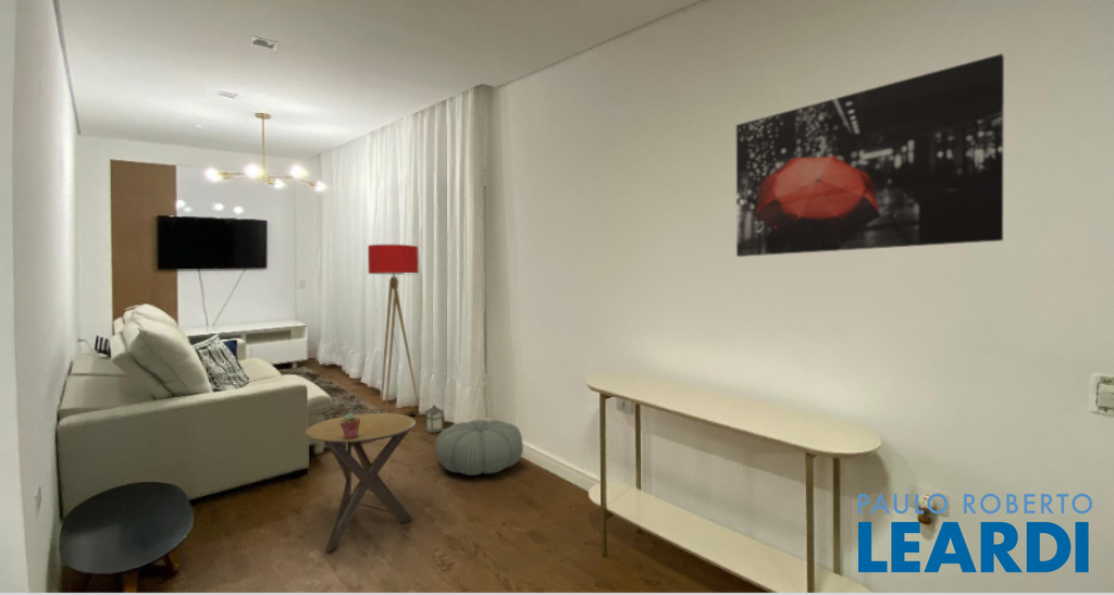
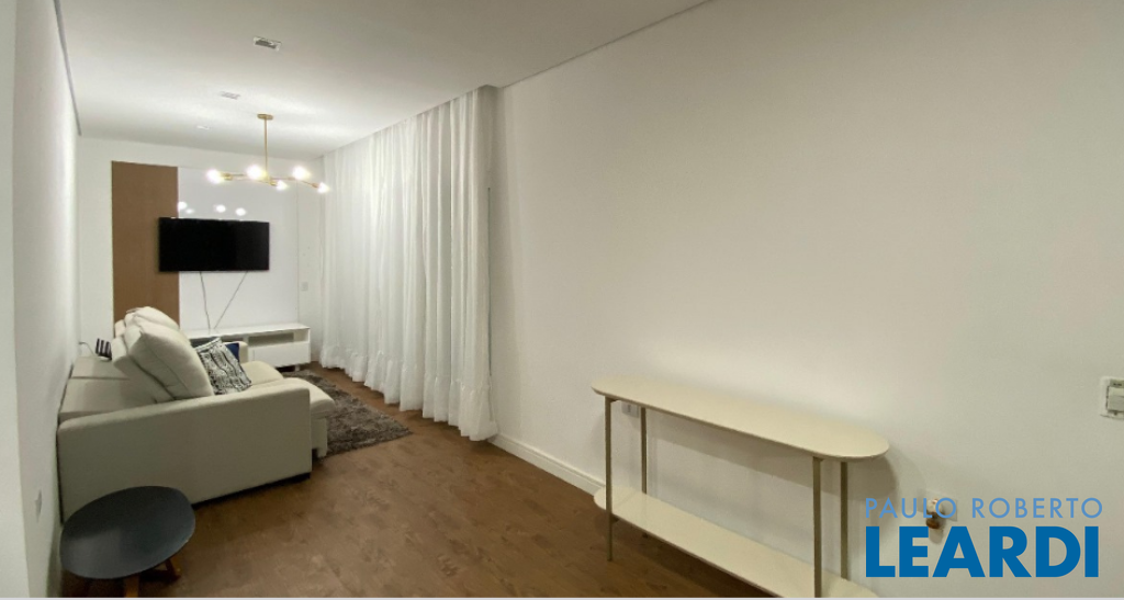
- wall art [735,52,1005,258]
- pouf [434,419,524,476]
- lantern [423,393,445,434]
- side table [304,412,418,551]
- floor lamp [367,244,421,417]
- potted succulent [341,412,360,438]
